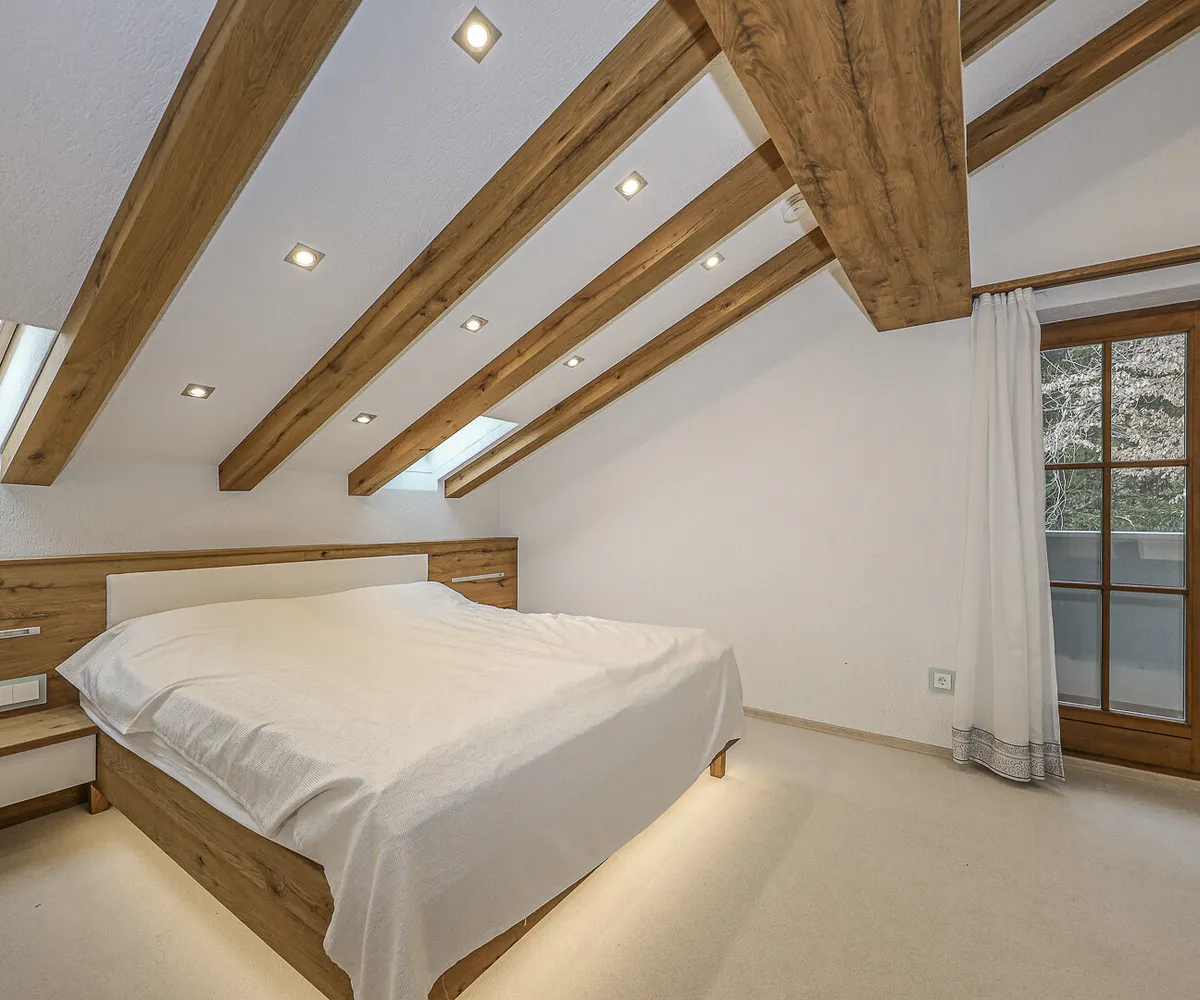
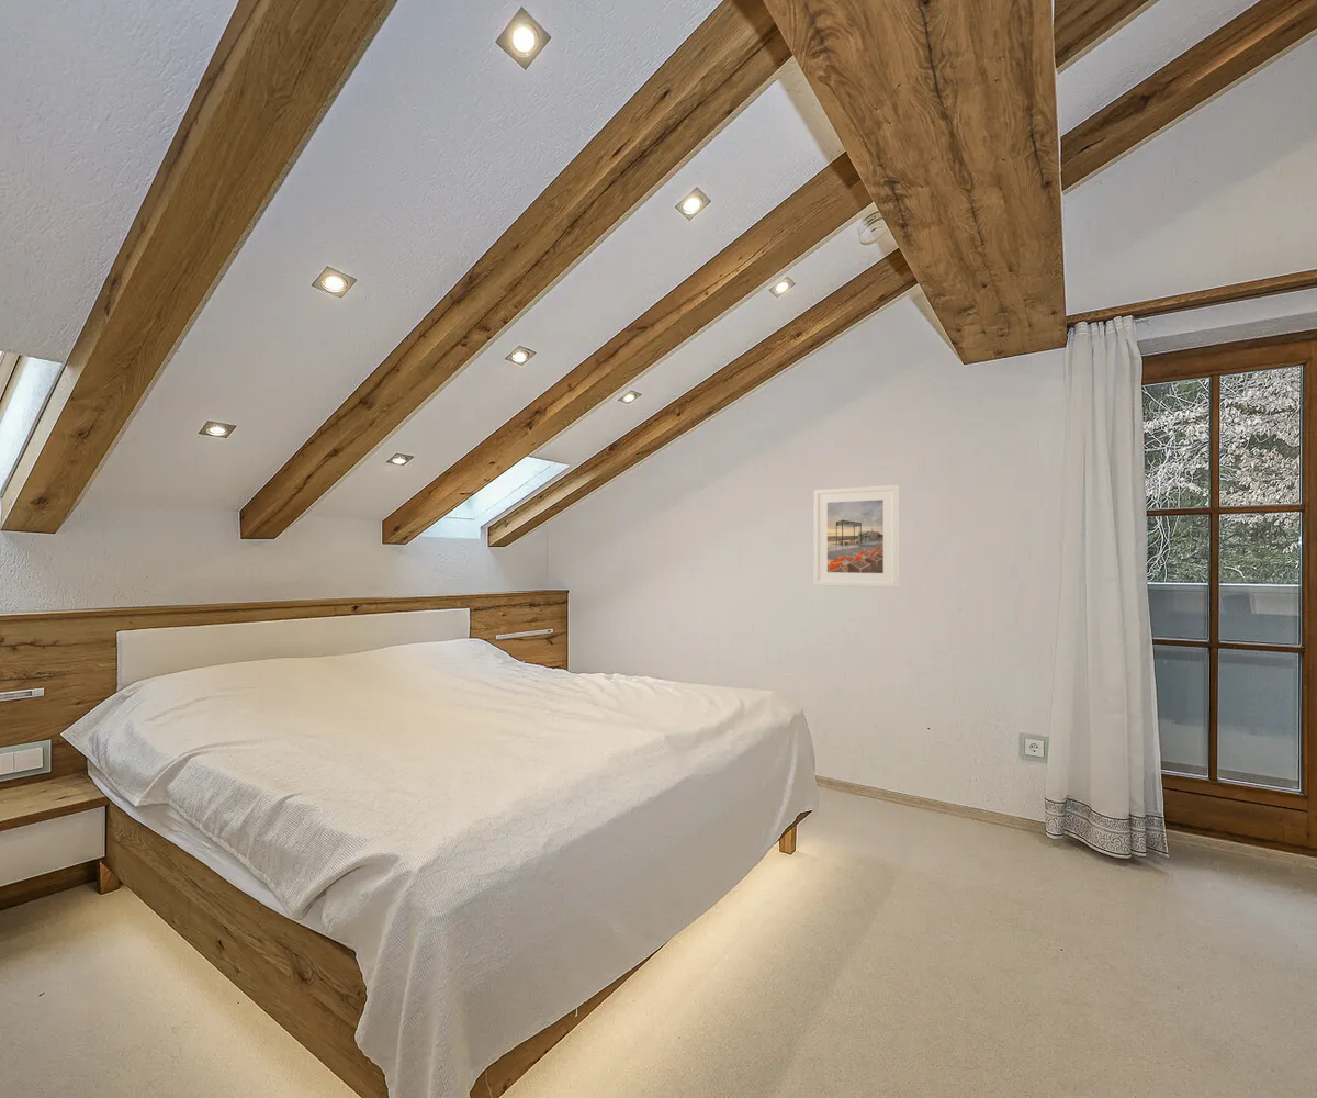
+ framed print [813,484,900,589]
